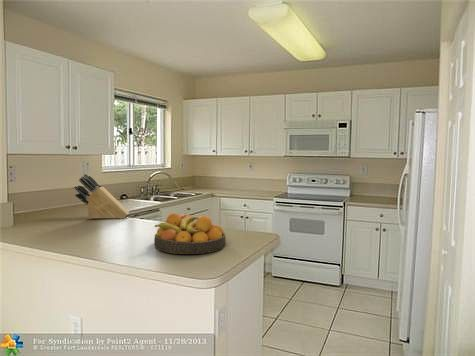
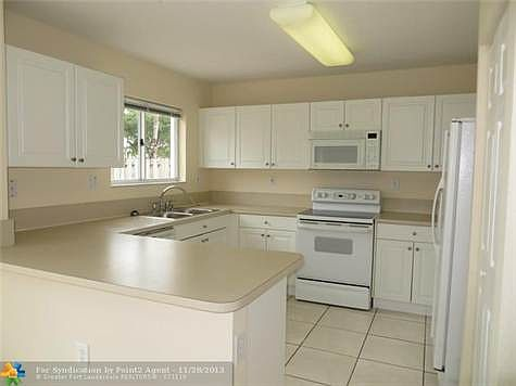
- fruit bowl [153,213,227,255]
- knife block [73,173,130,220]
